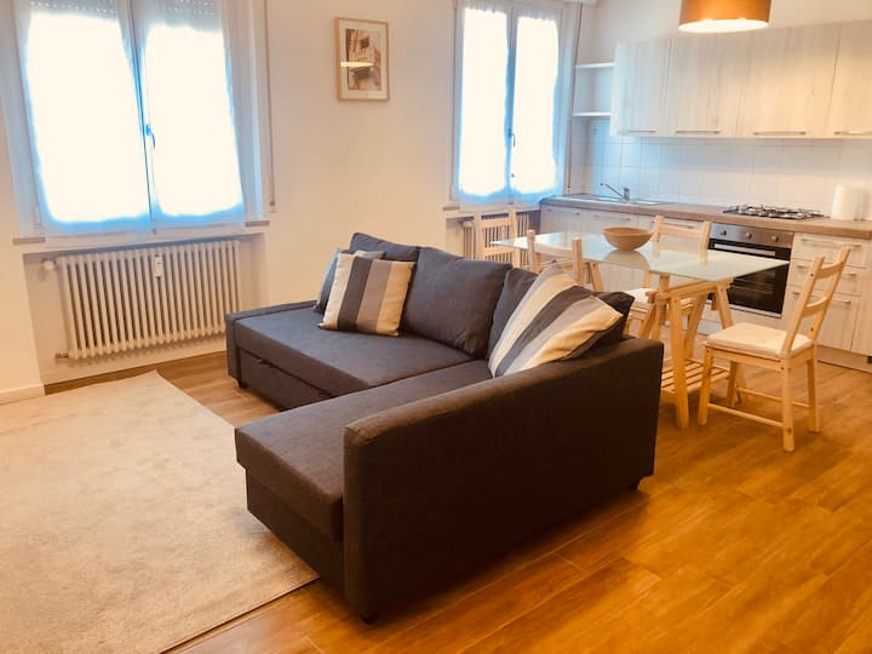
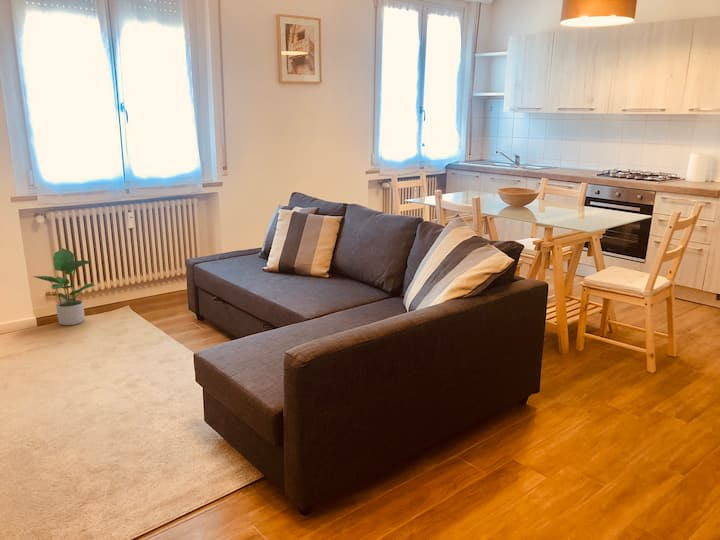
+ potted plant [31,247,96,326]
